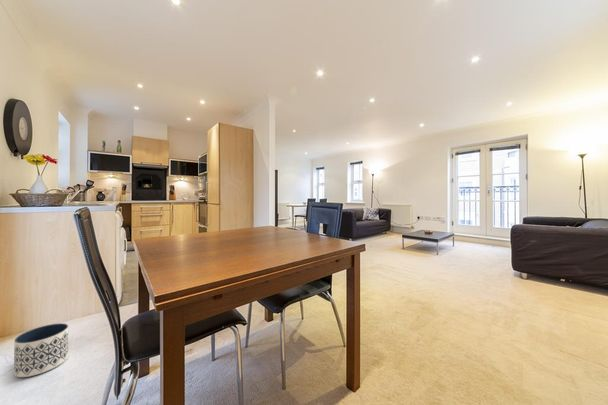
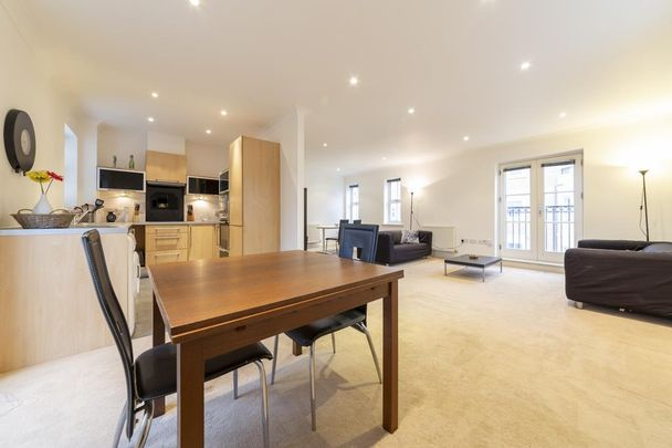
- planter [13,322,69,378]
